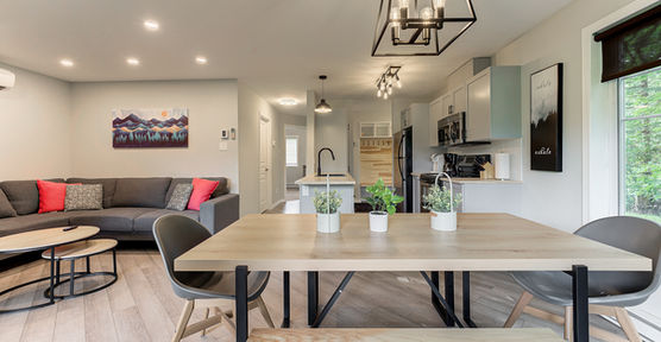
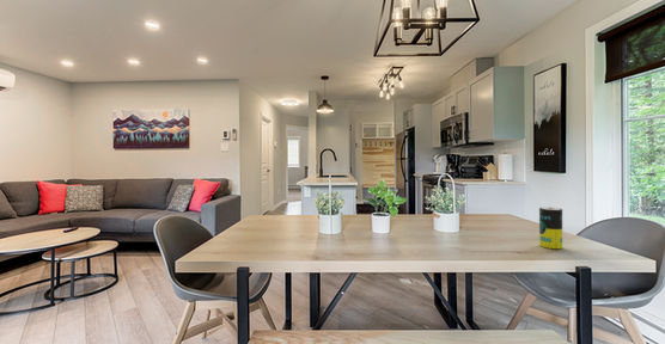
+ candle [538,205,563,250]
